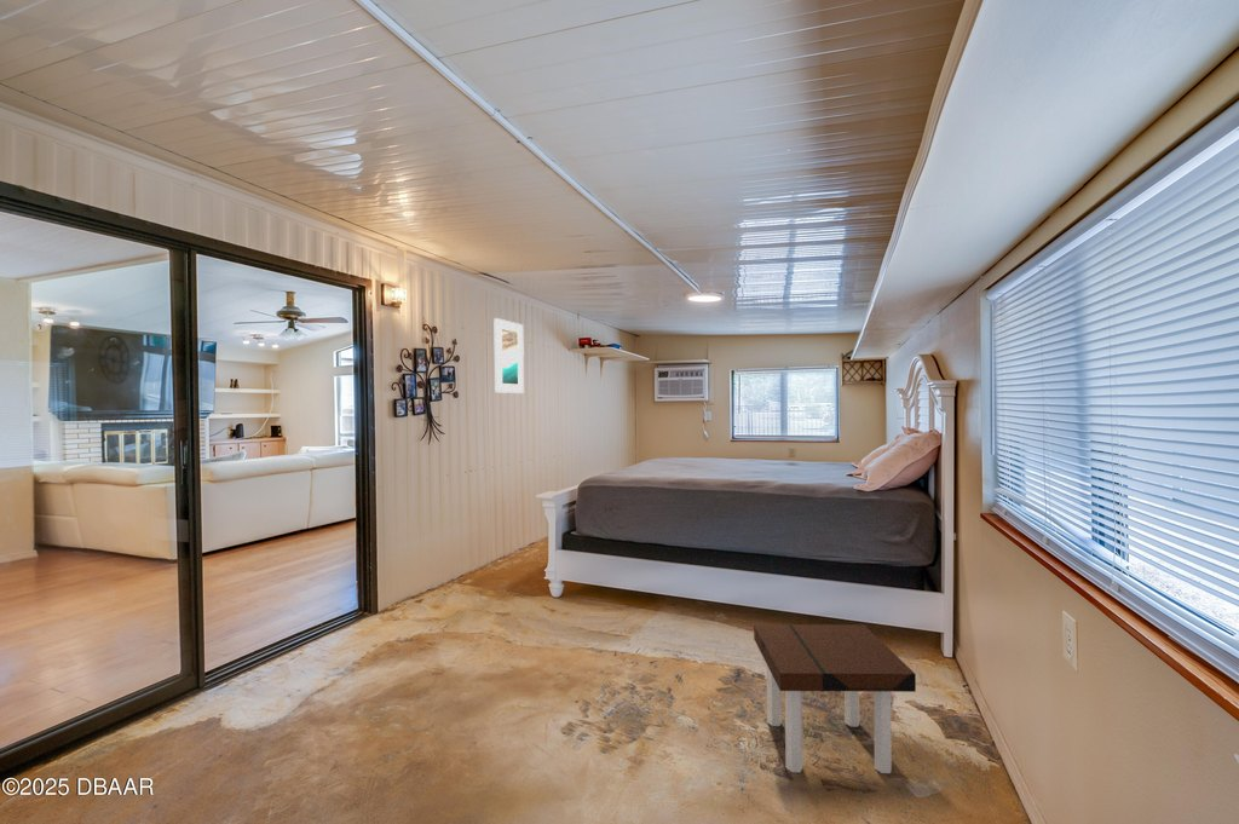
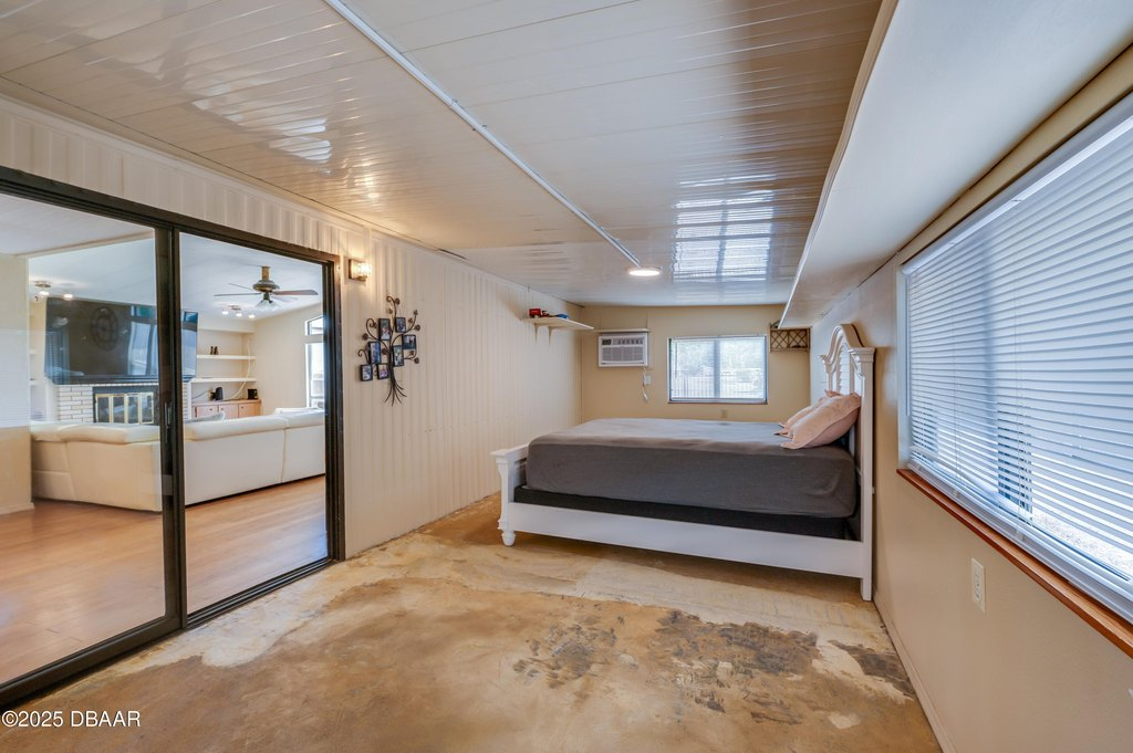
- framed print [492,317,525,394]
- side table [753,623,917,774]
